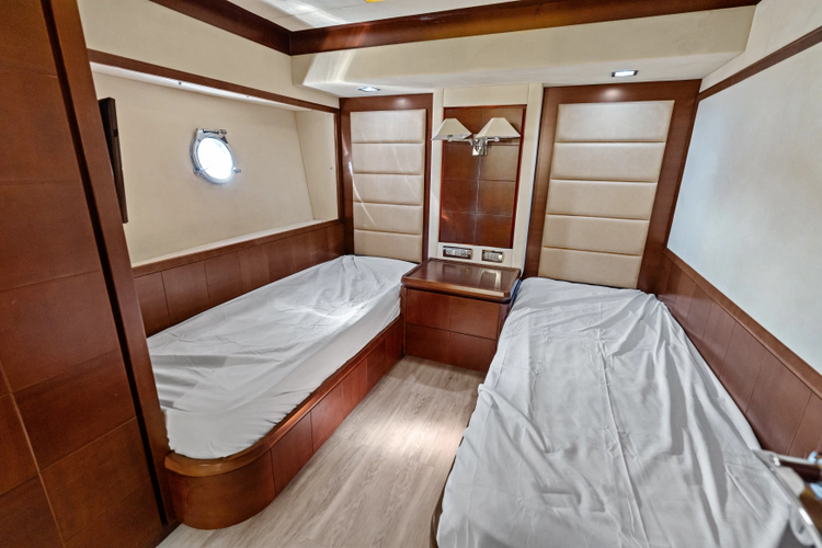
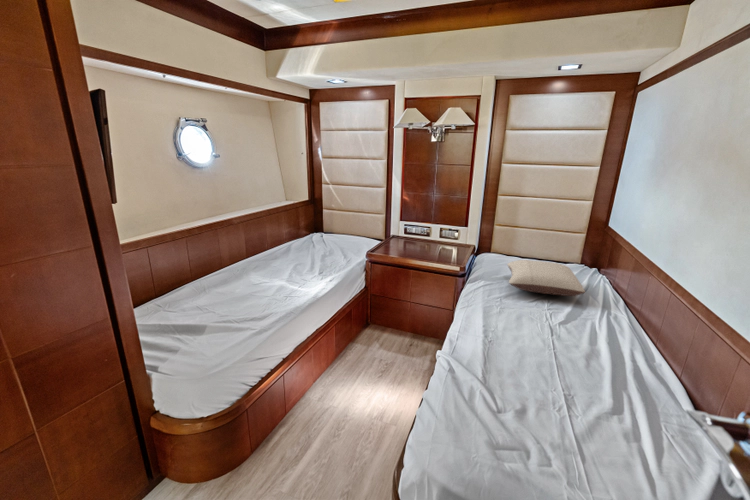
+ pillow [506,259,586,297]
